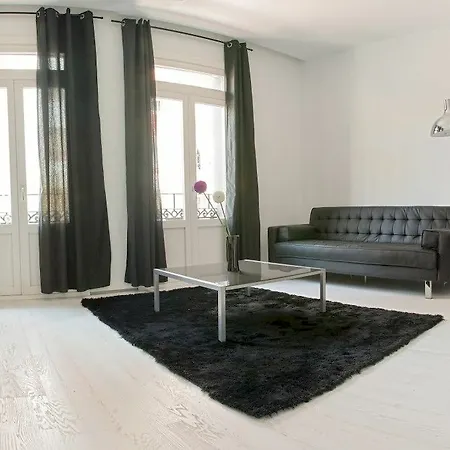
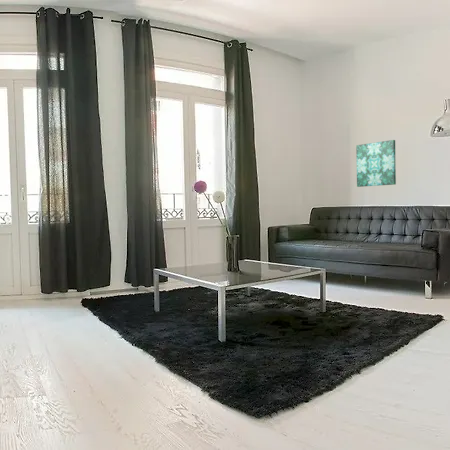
+ wall art [355,139,397,188]
